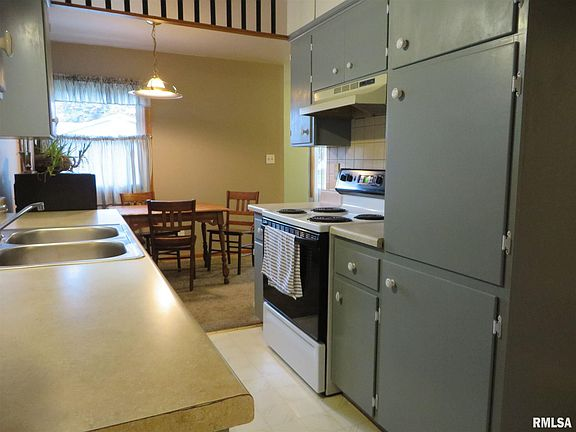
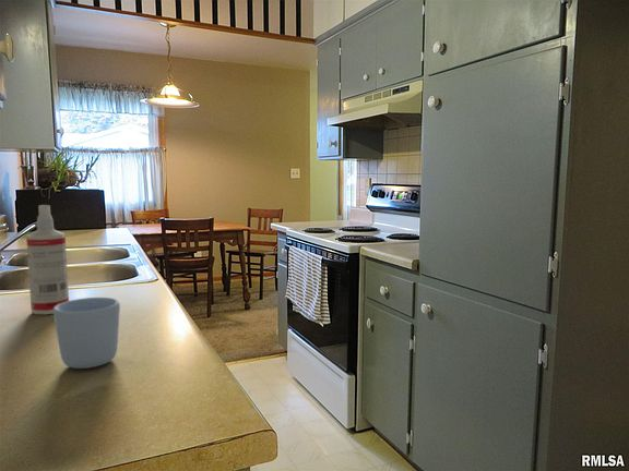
+ mug [52,297,121,370]
+ spray bottle [25,204,70,315]
